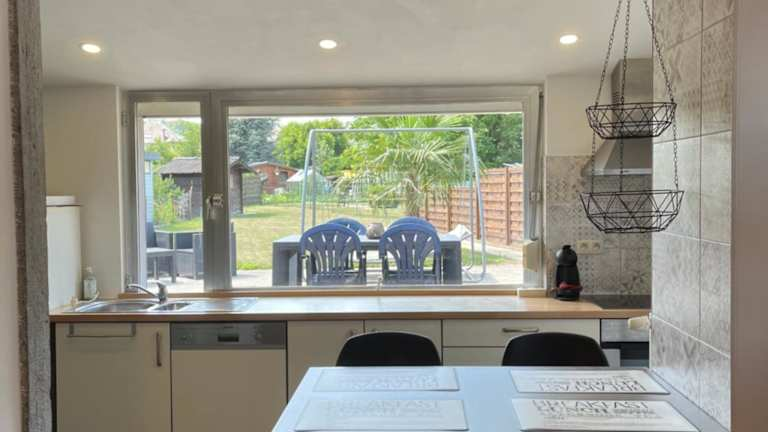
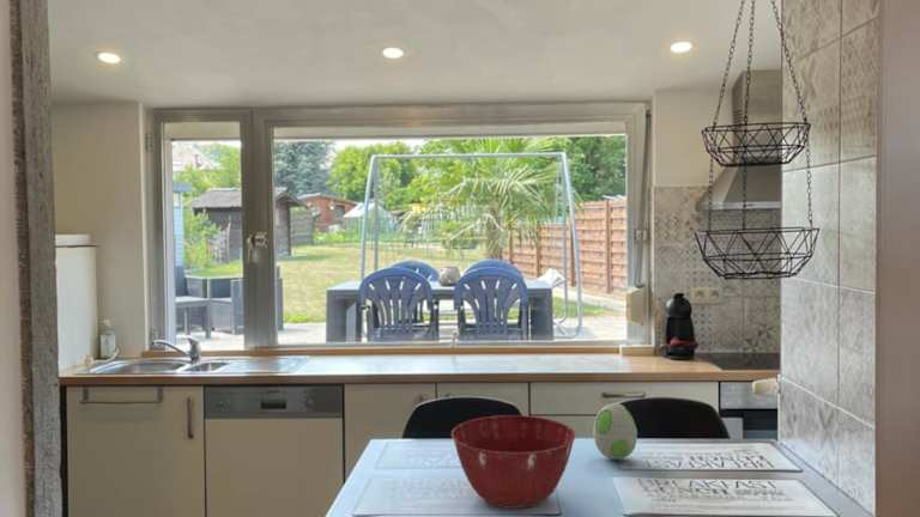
+ mixing bowl [450,414,577,510]
+ decorative egg [592,402,638,461]
